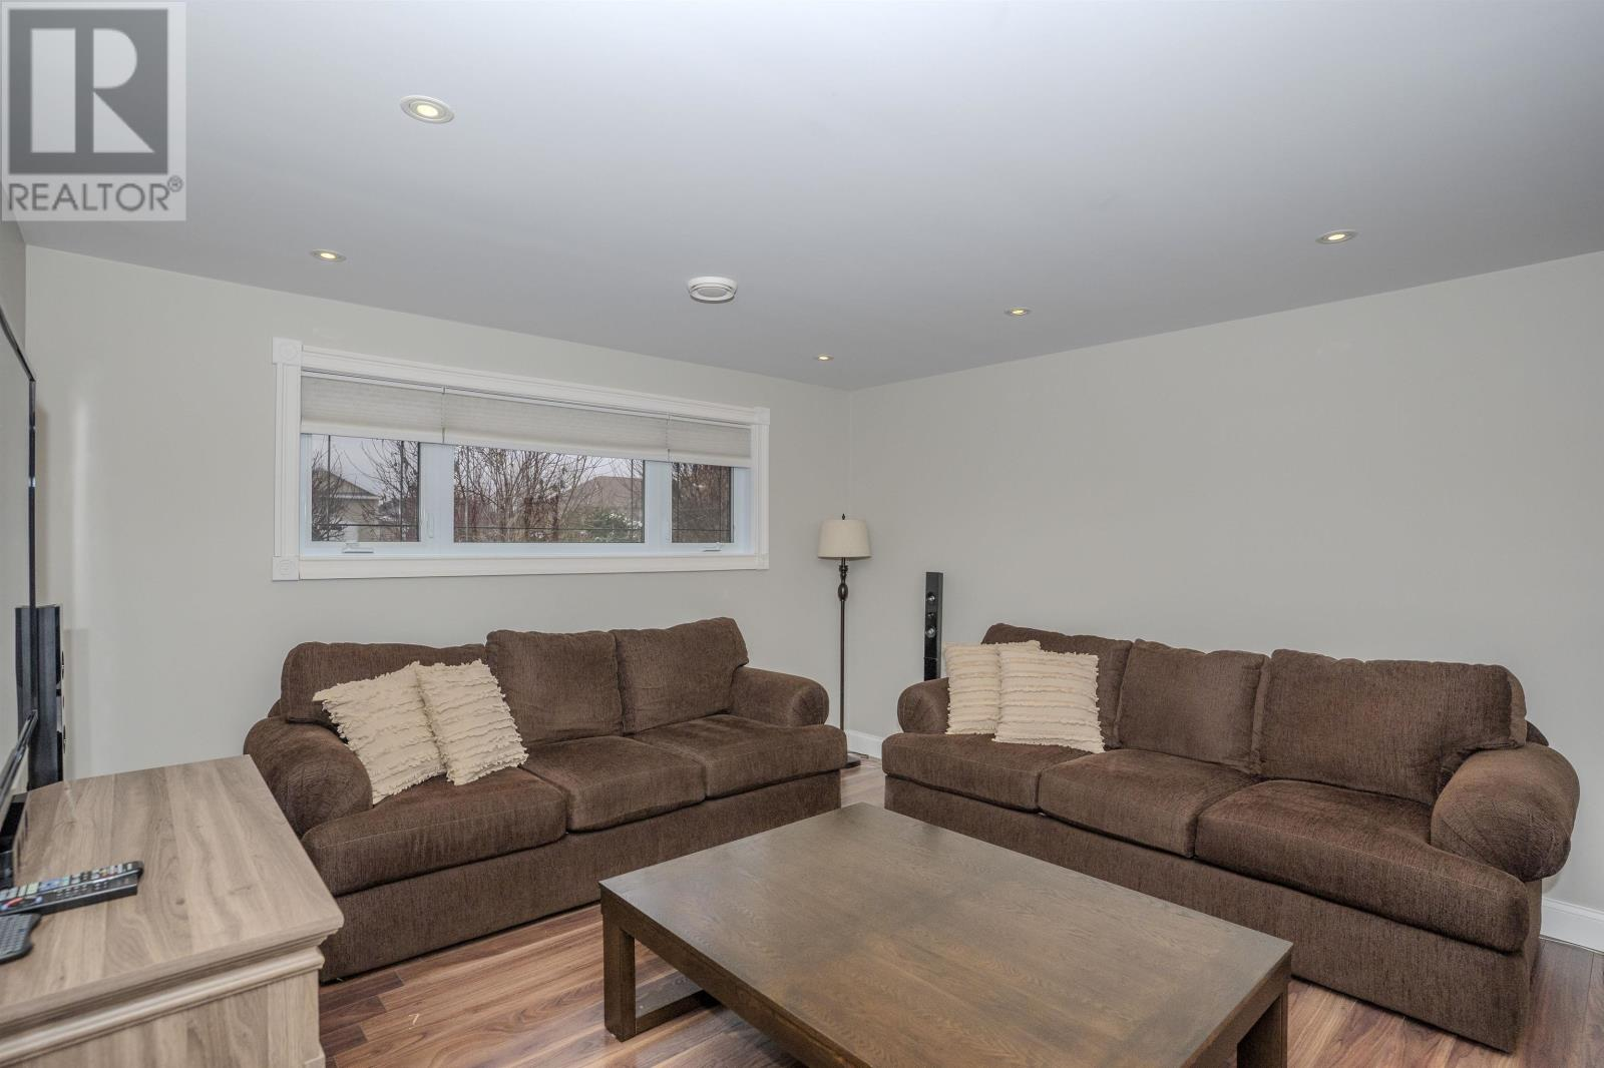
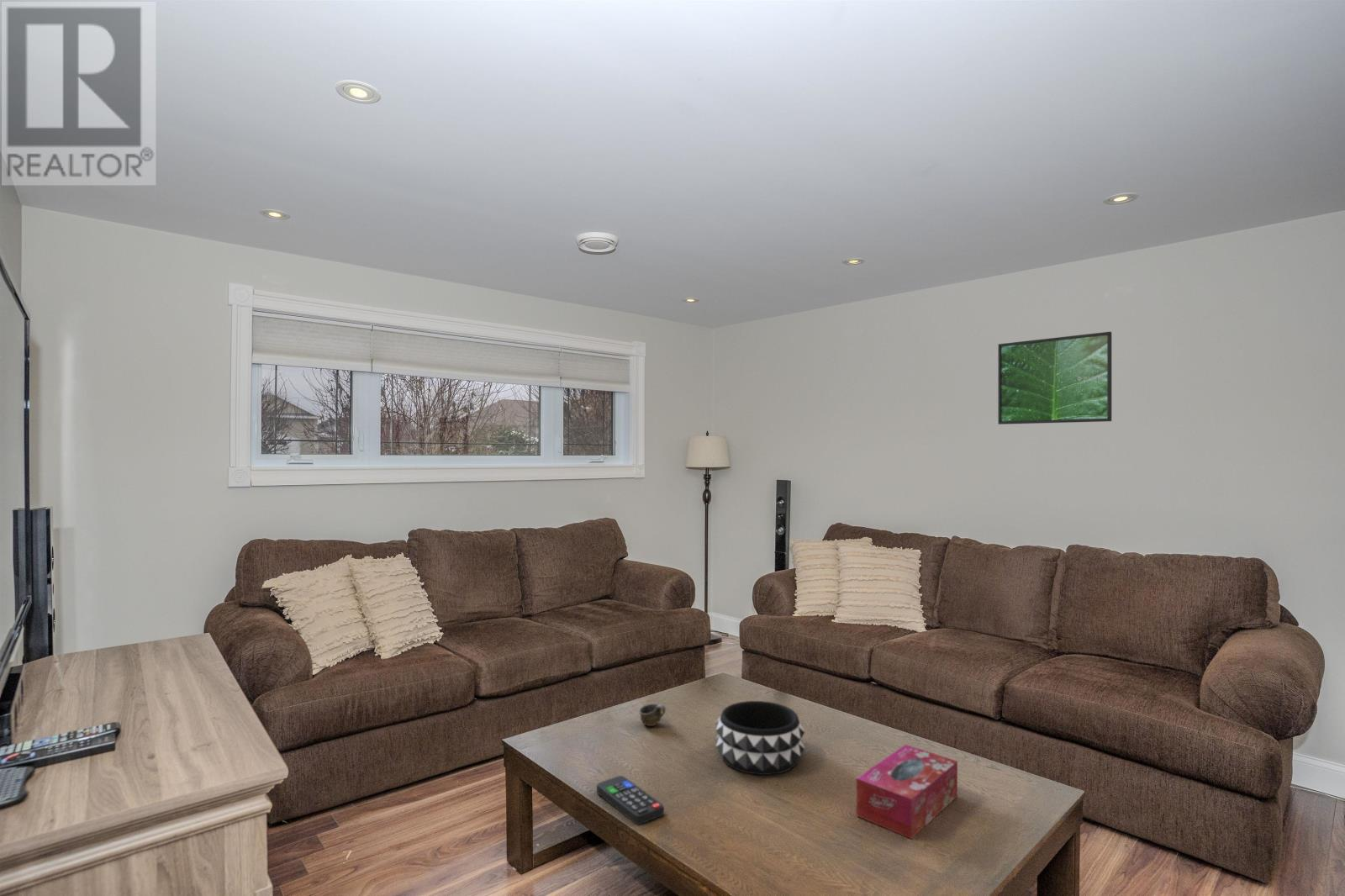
+ remote control [596,775,665,825]
+ tissue box [856,744,958,840]
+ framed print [997,331,1113,425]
+ decorative bowl [715,700,806,776]
+ cup [638,703,667,727]
